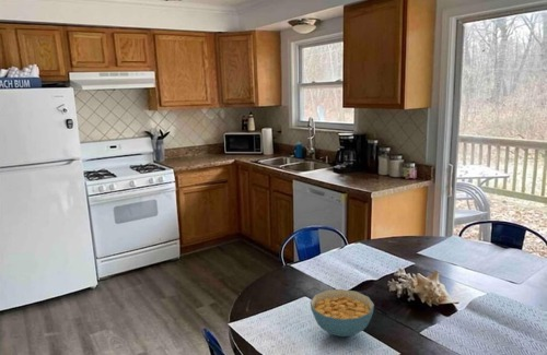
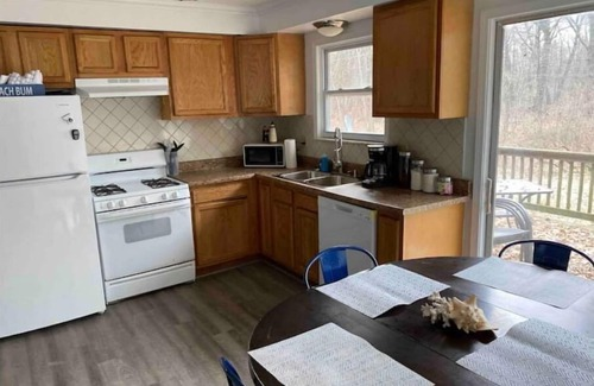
- cereal bowl [310,288,375,338]
